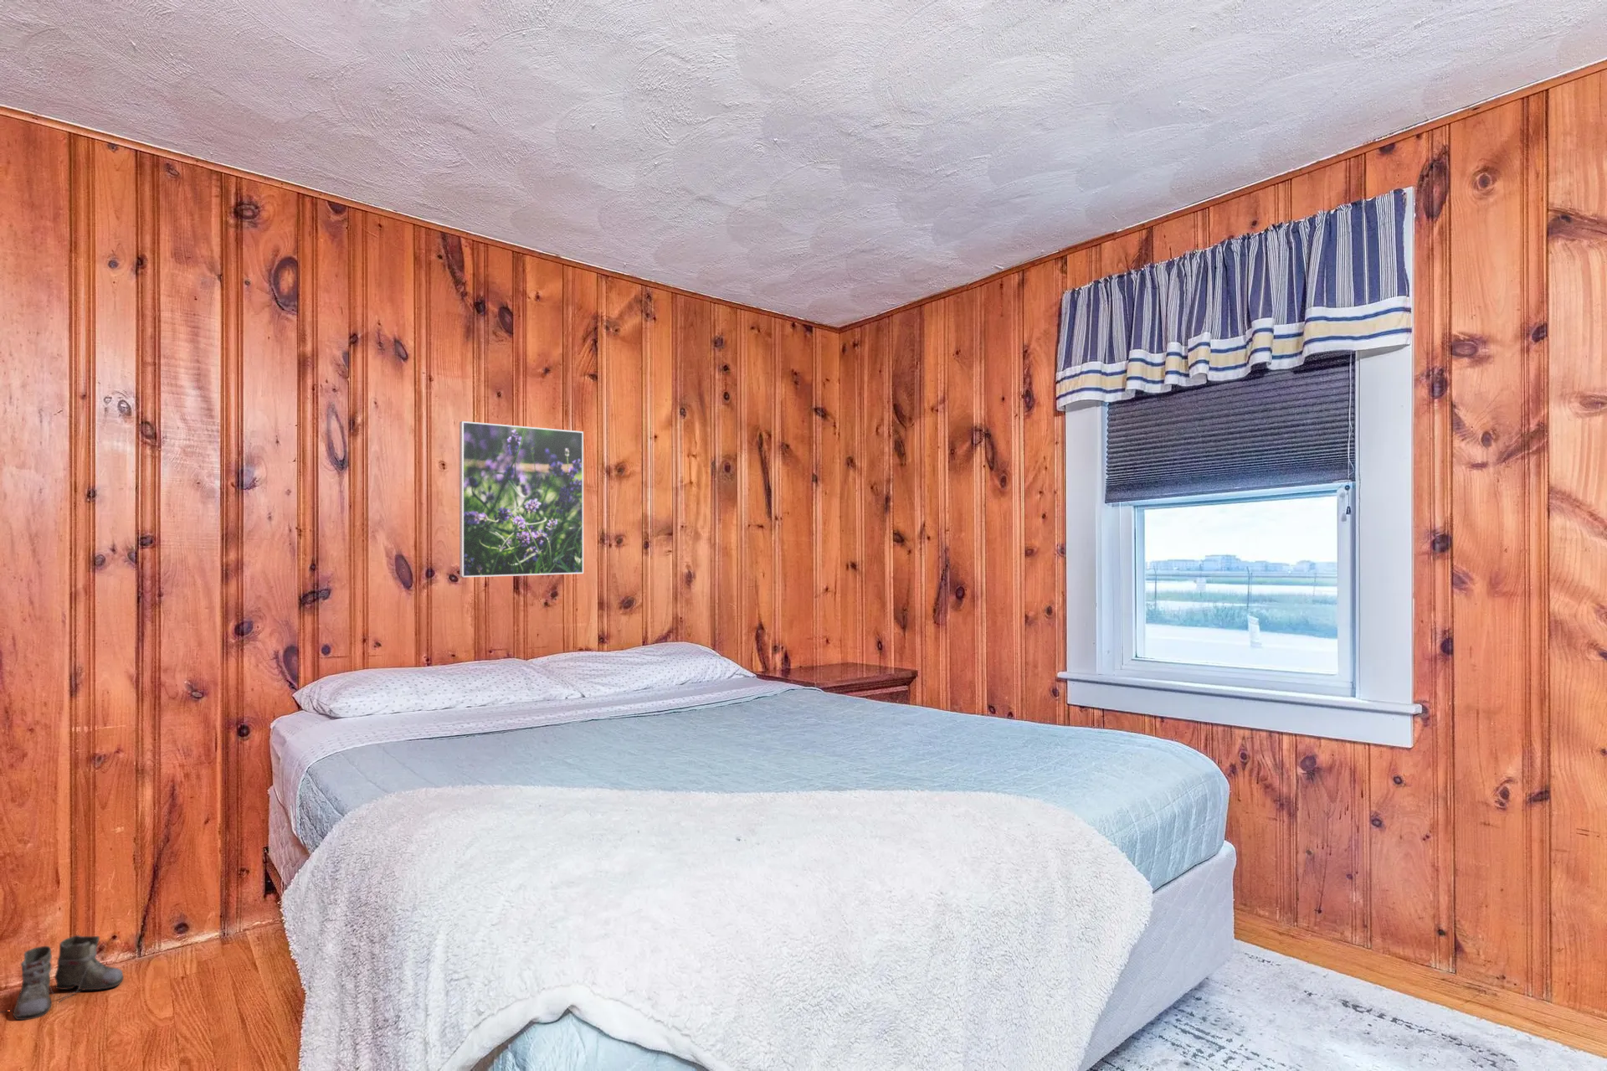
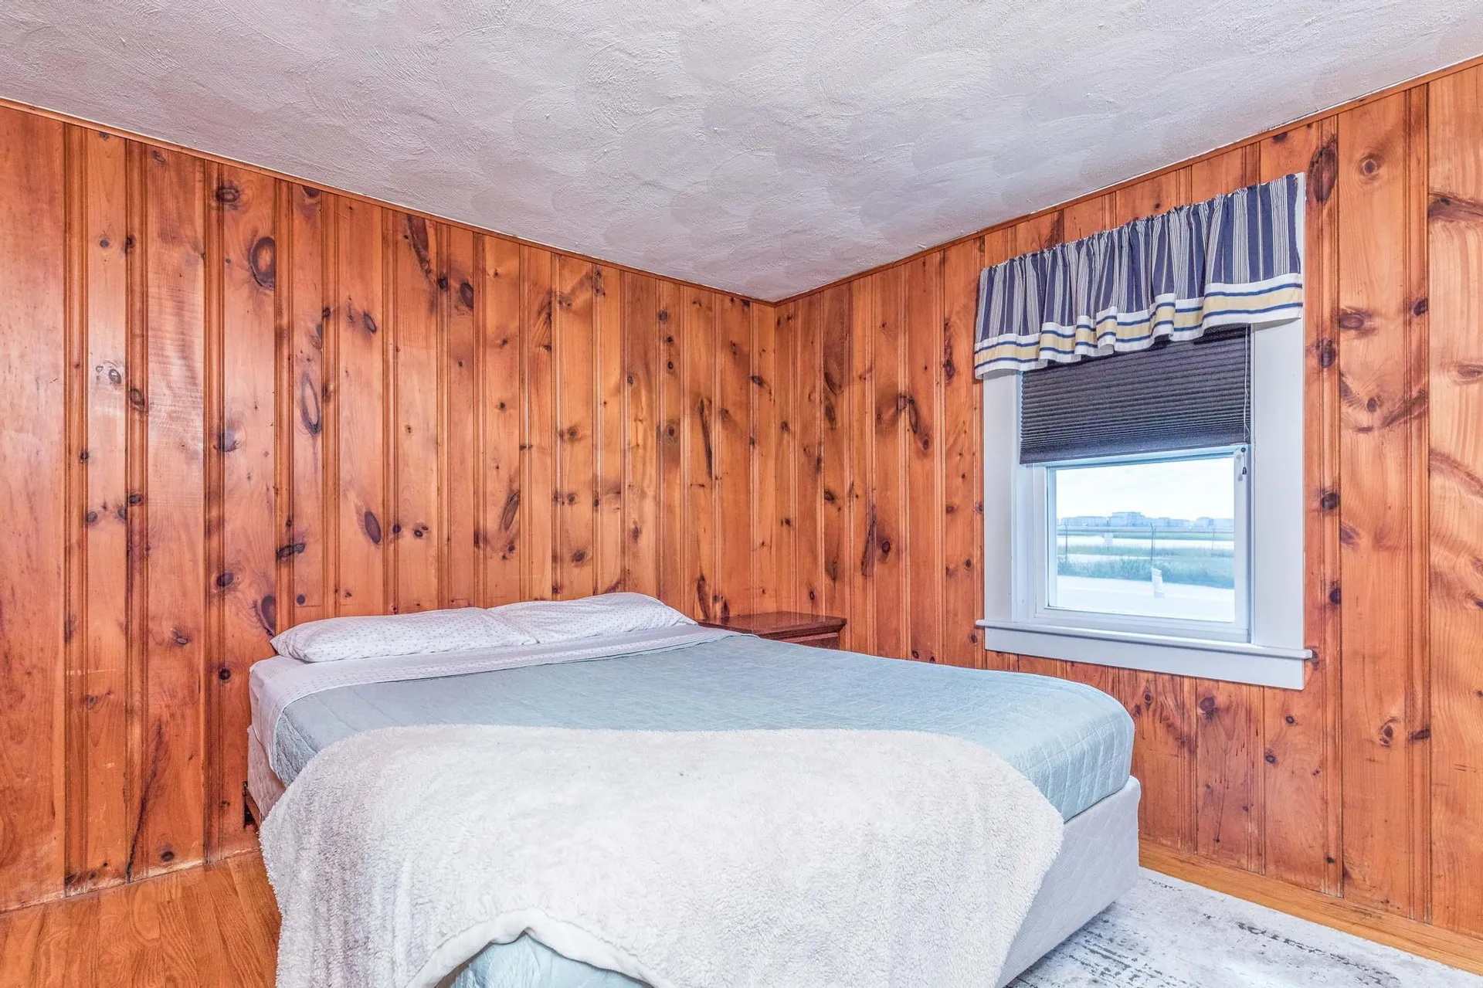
- boots [0,935,124,1021]
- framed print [459,421,584,577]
